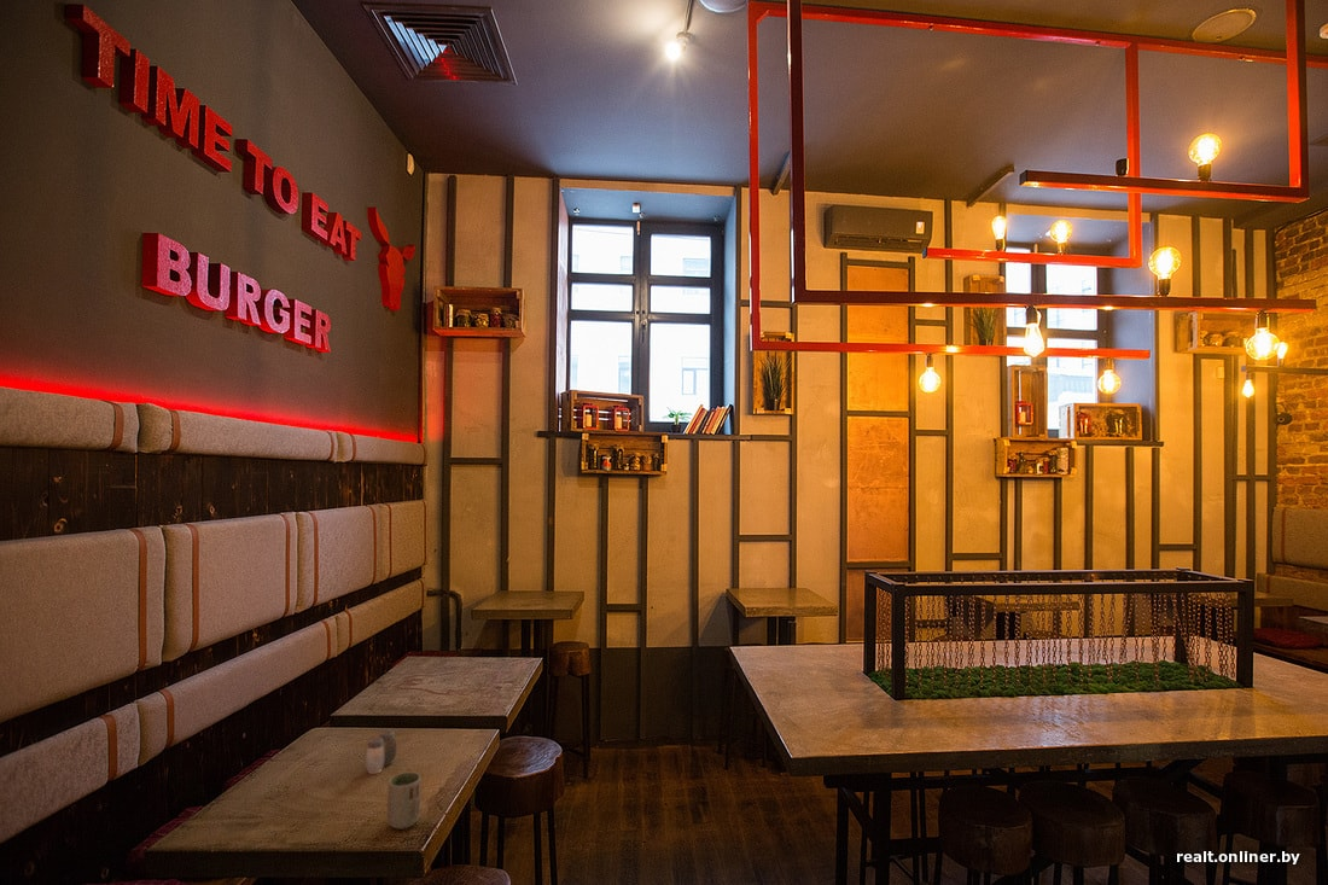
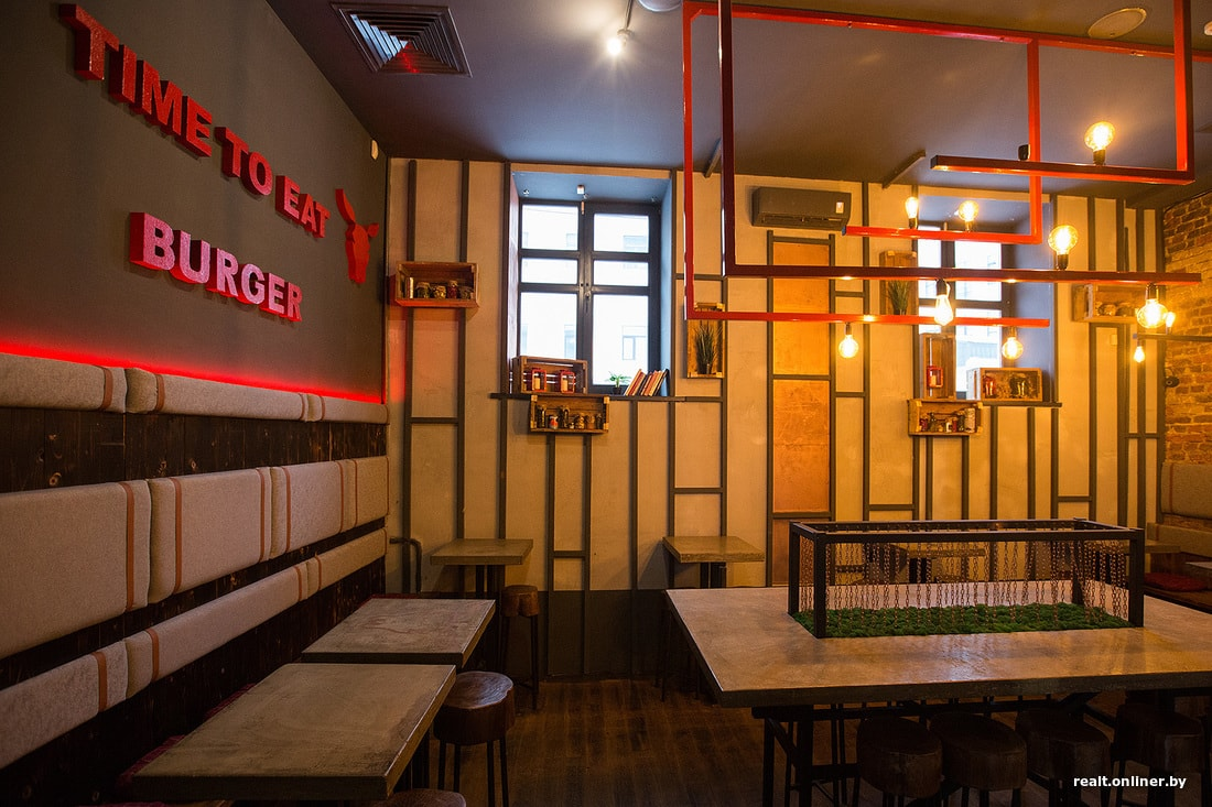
- salt and pepper shaker [365,729,397,775]
- cup [386,770,423,831]
